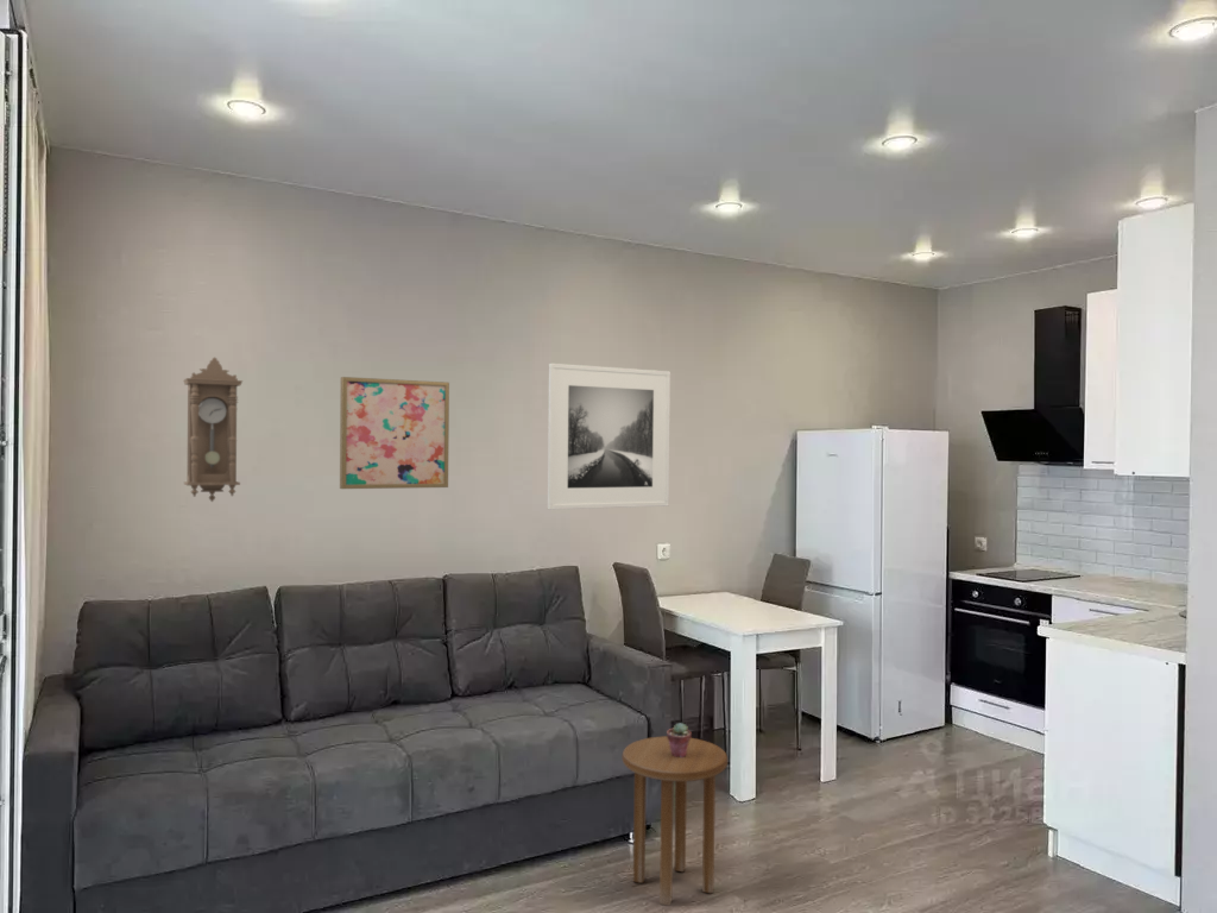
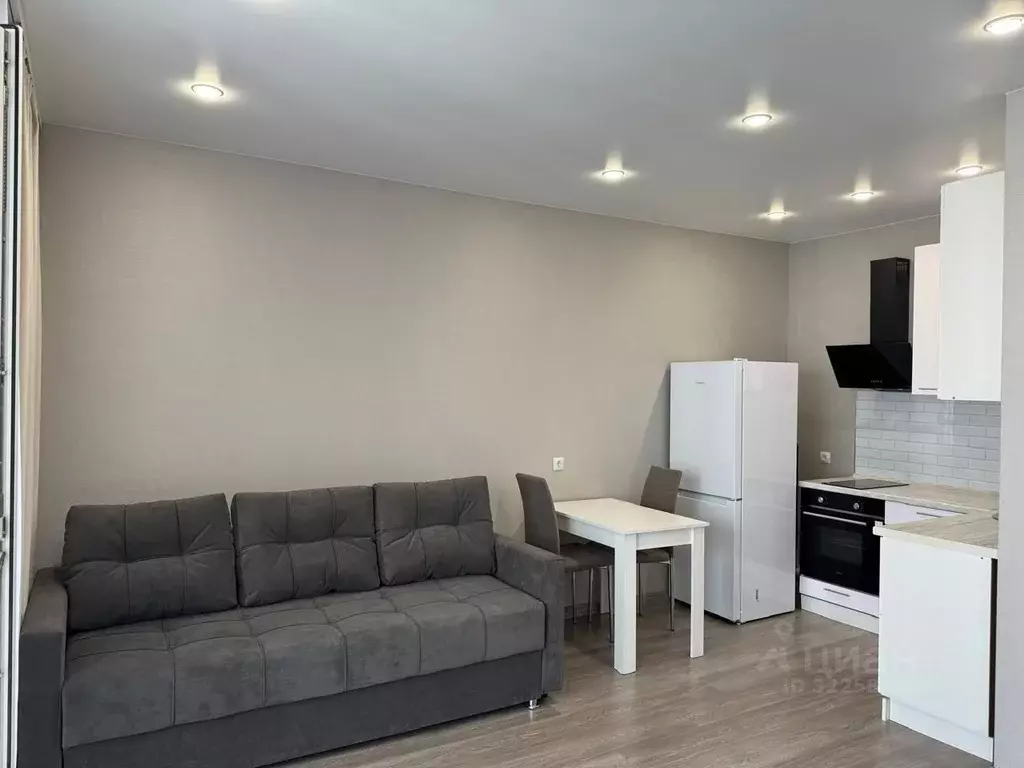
- potted succulent [666,722,693,757]
- wall art [339,376,450,490]
- pendulum clock [182,357,244,503]
- side table [622,736,729,907]
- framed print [547,363,671,511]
